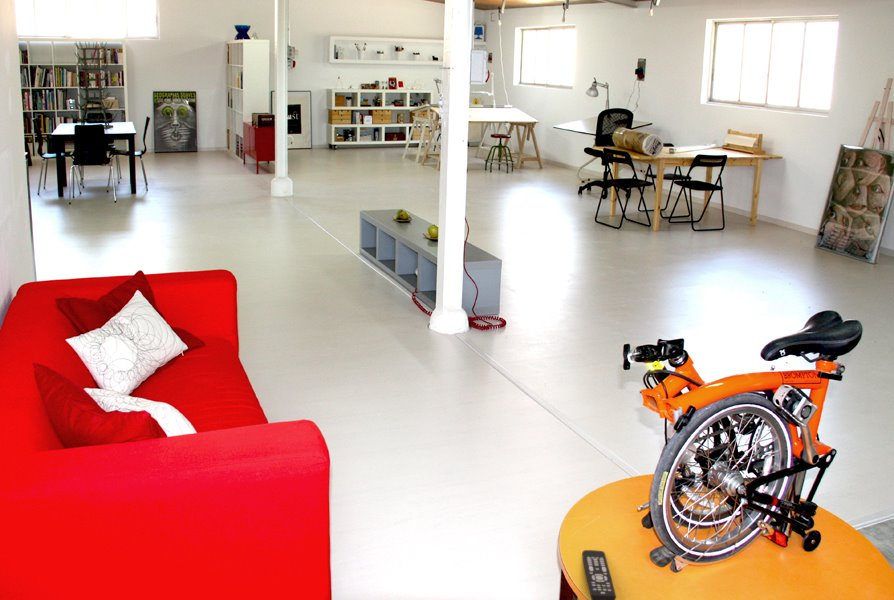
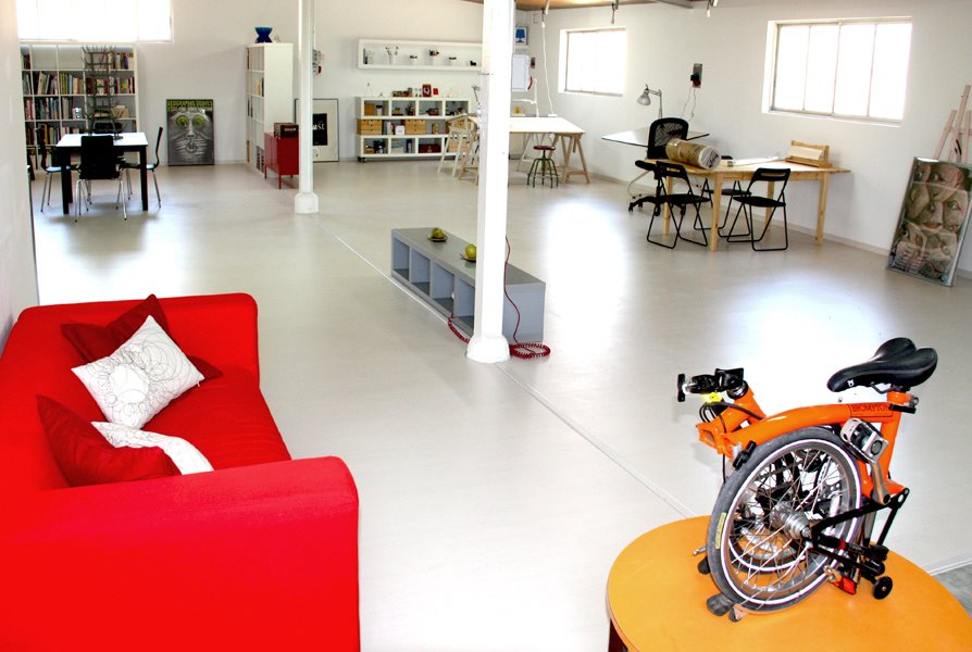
- remote control [581,549,617,600]
